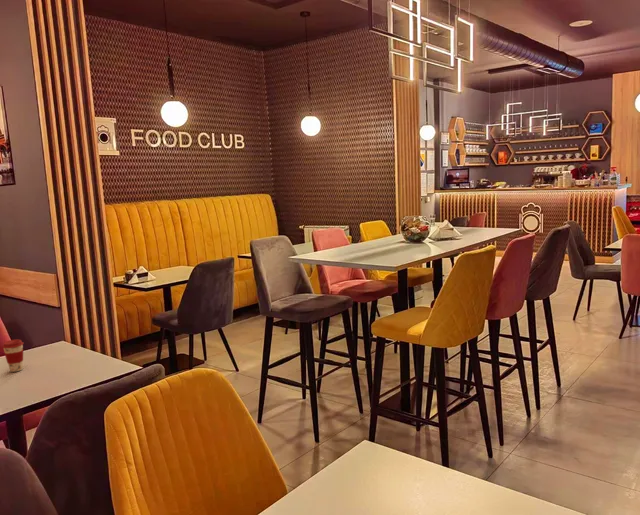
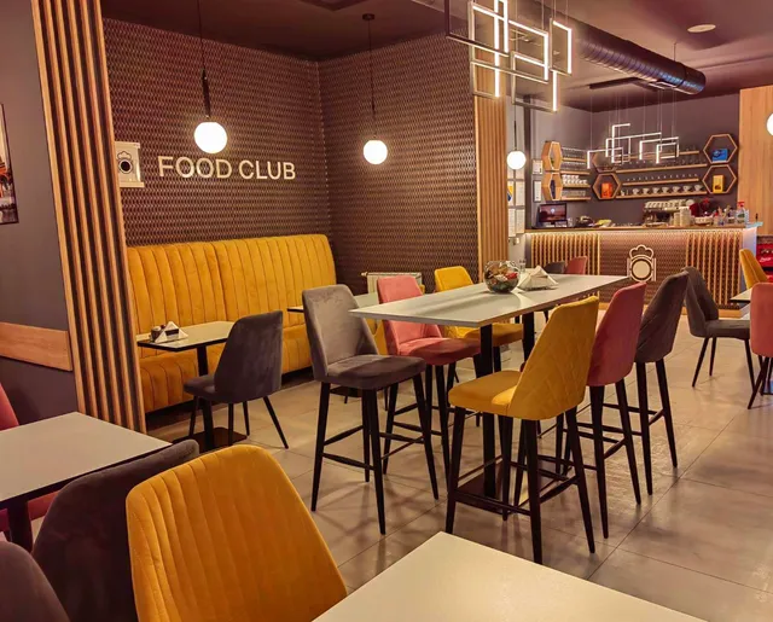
- coffee cup [1,339,24,373]
